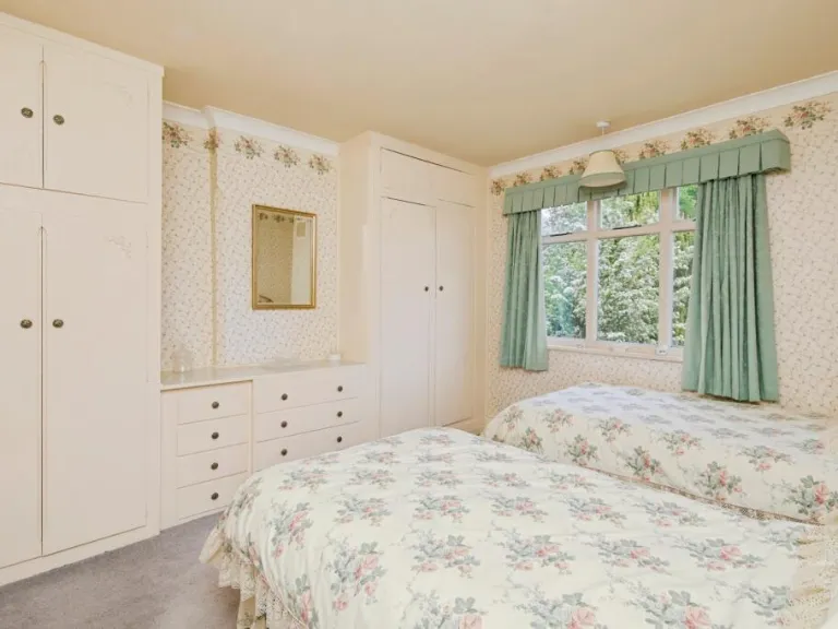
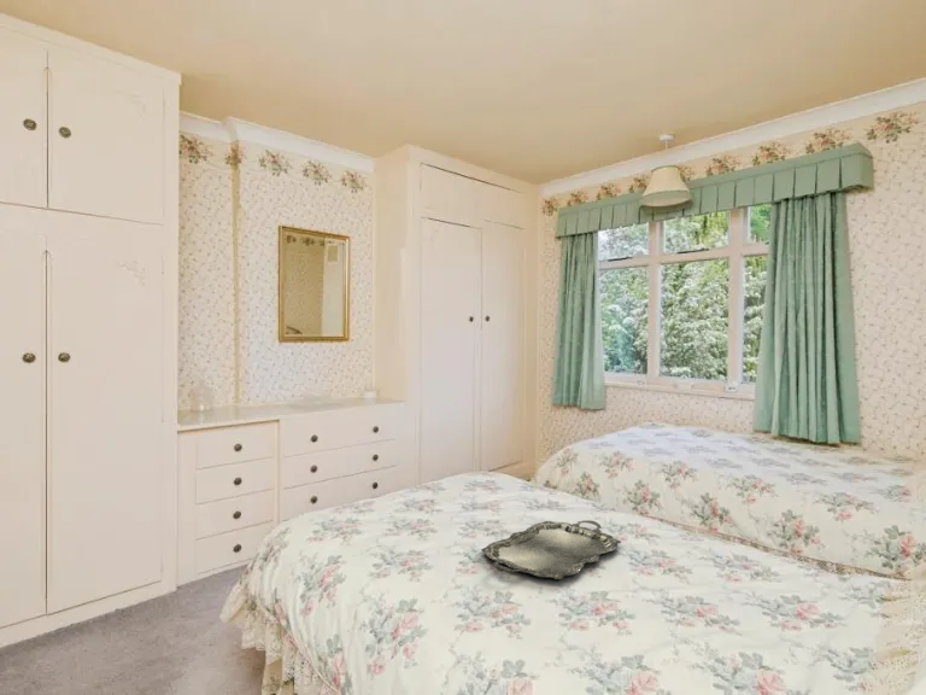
+ serving tray [480,519,622,580]
